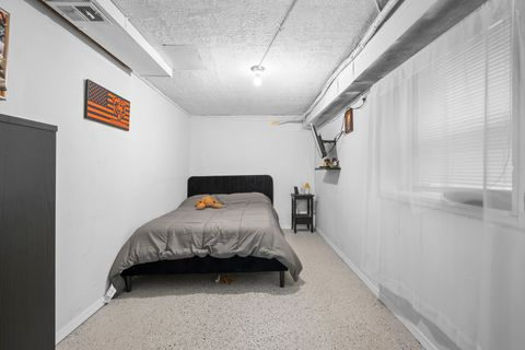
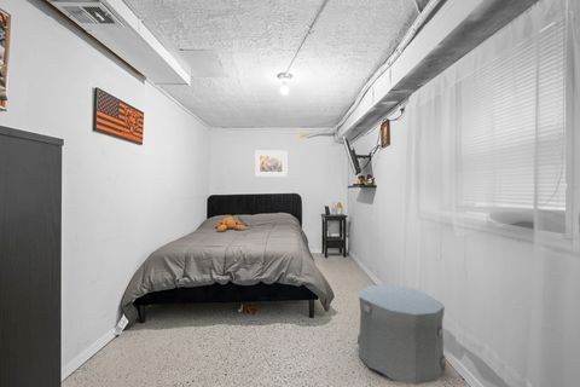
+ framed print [254,150,288,178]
+ trash can [356,283,447,386]
